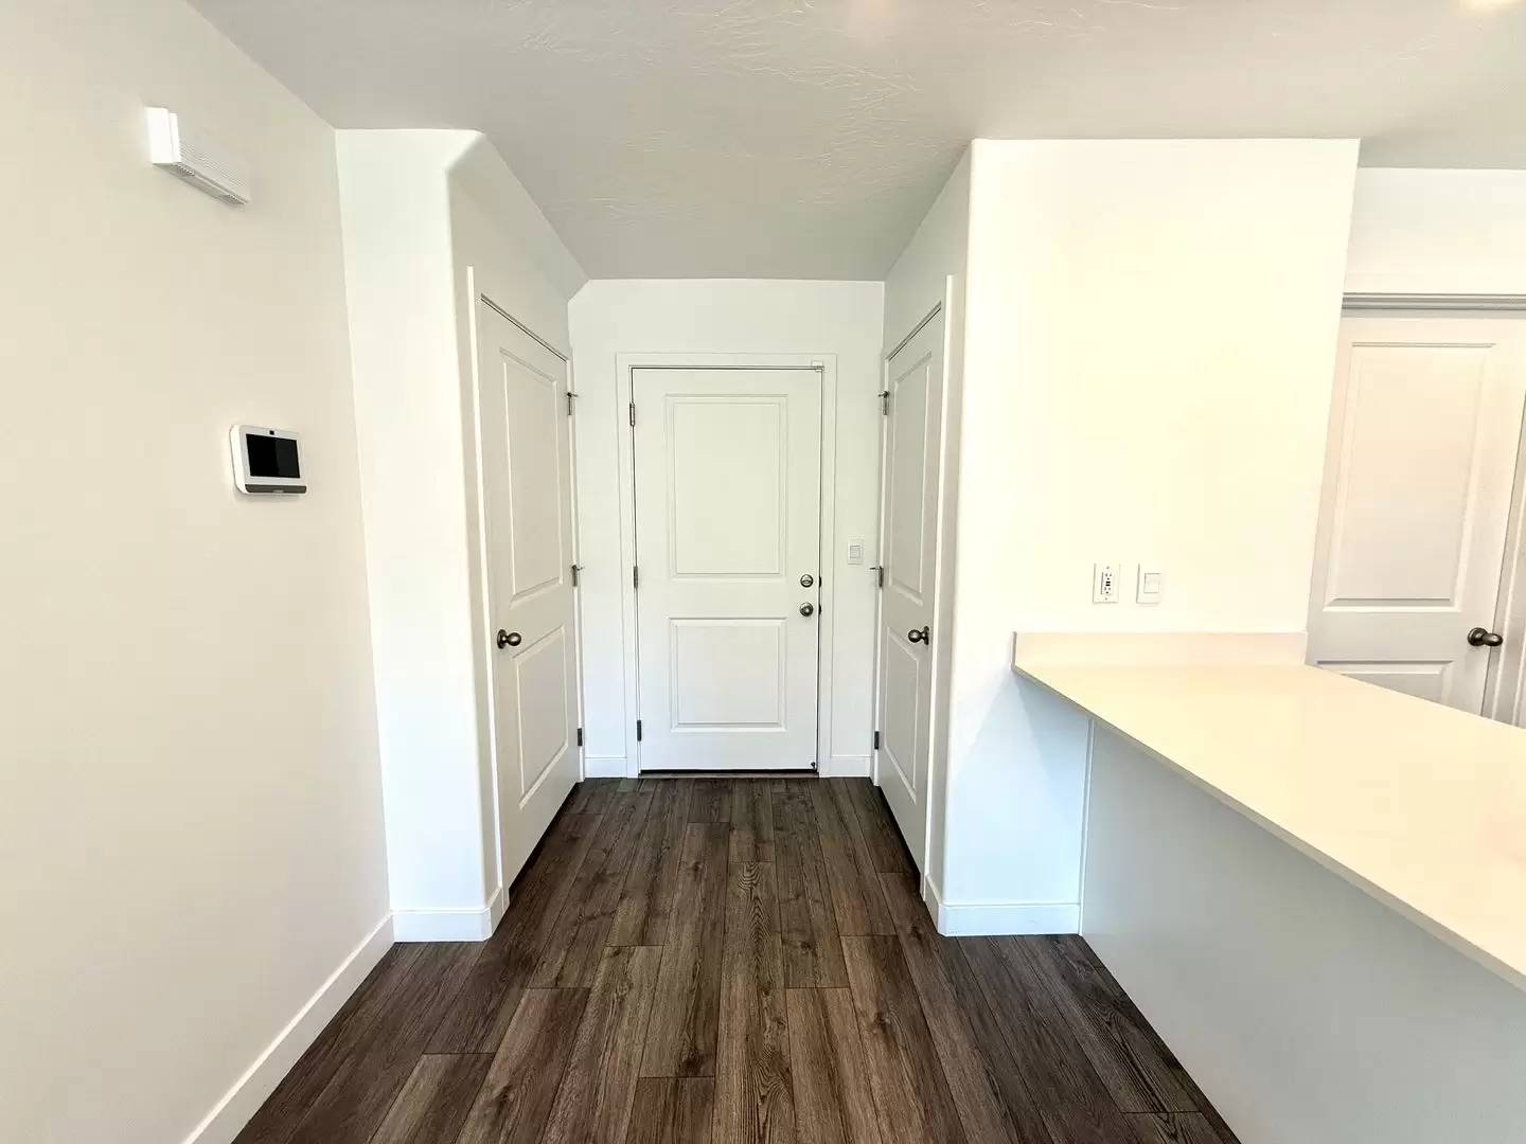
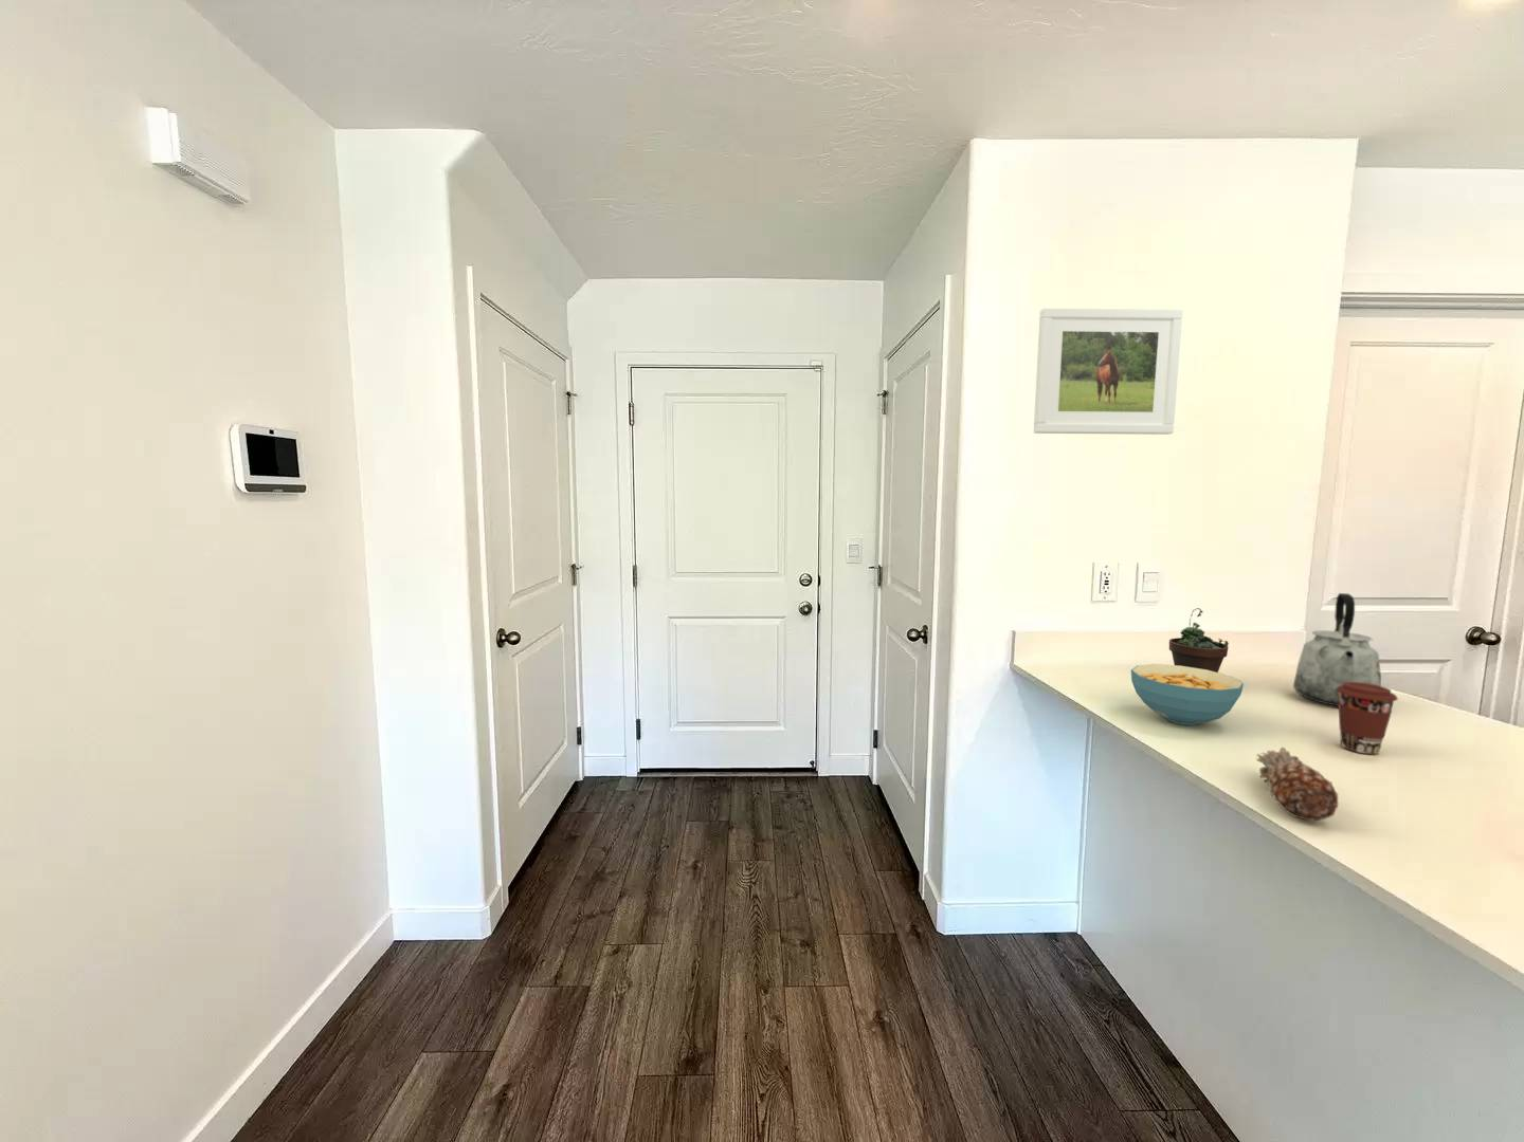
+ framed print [1033,308,1183,435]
+ succulent plant [1169,607,1230,673]
+ fruit [1255,746,1340,823]
+ cereal bowl [1130,663,1244,727]
+ kettle [1292,593,1382,708]
+ coffee cup [1336,683,1399,755]
